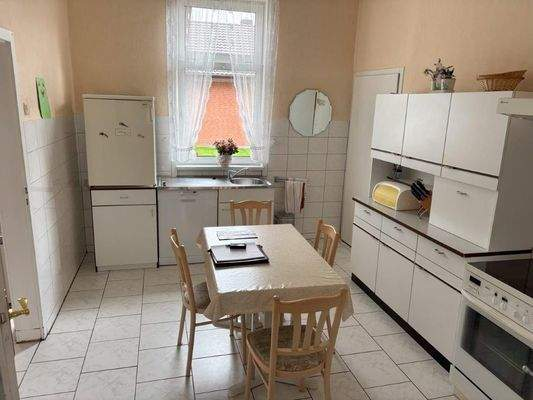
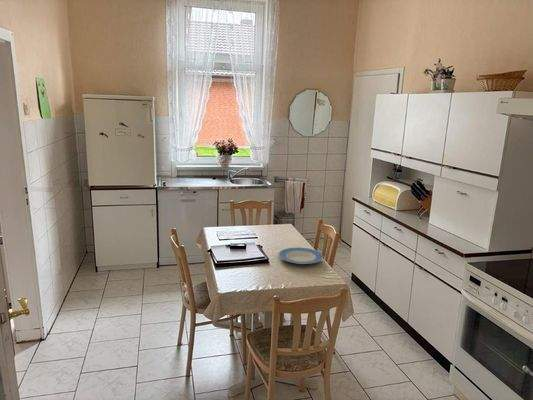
+ plate [278,246,324,265]
